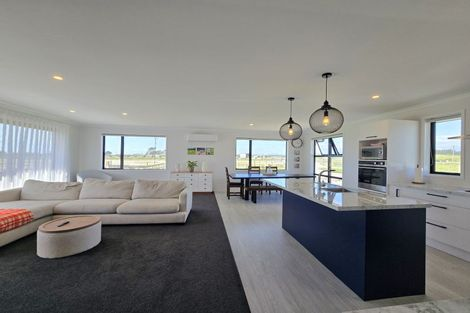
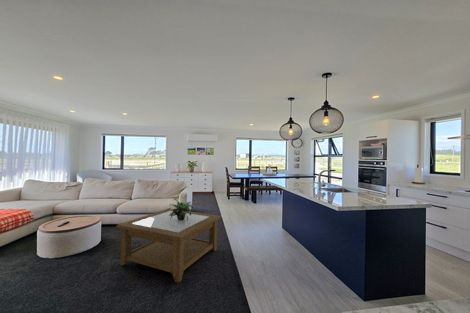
+ potted plant [165,198,194,221]
+ coffee table [115,208,222,284]
